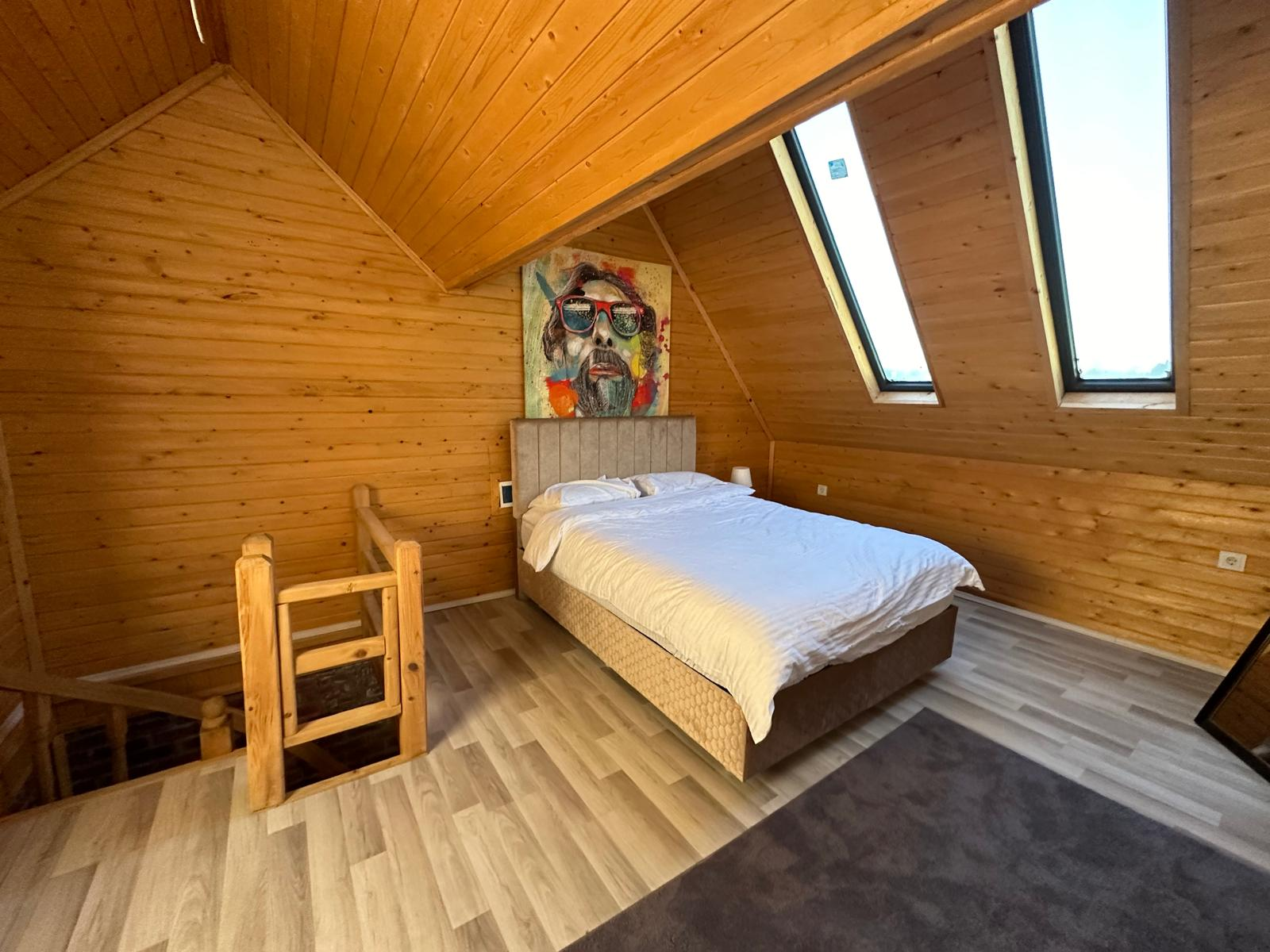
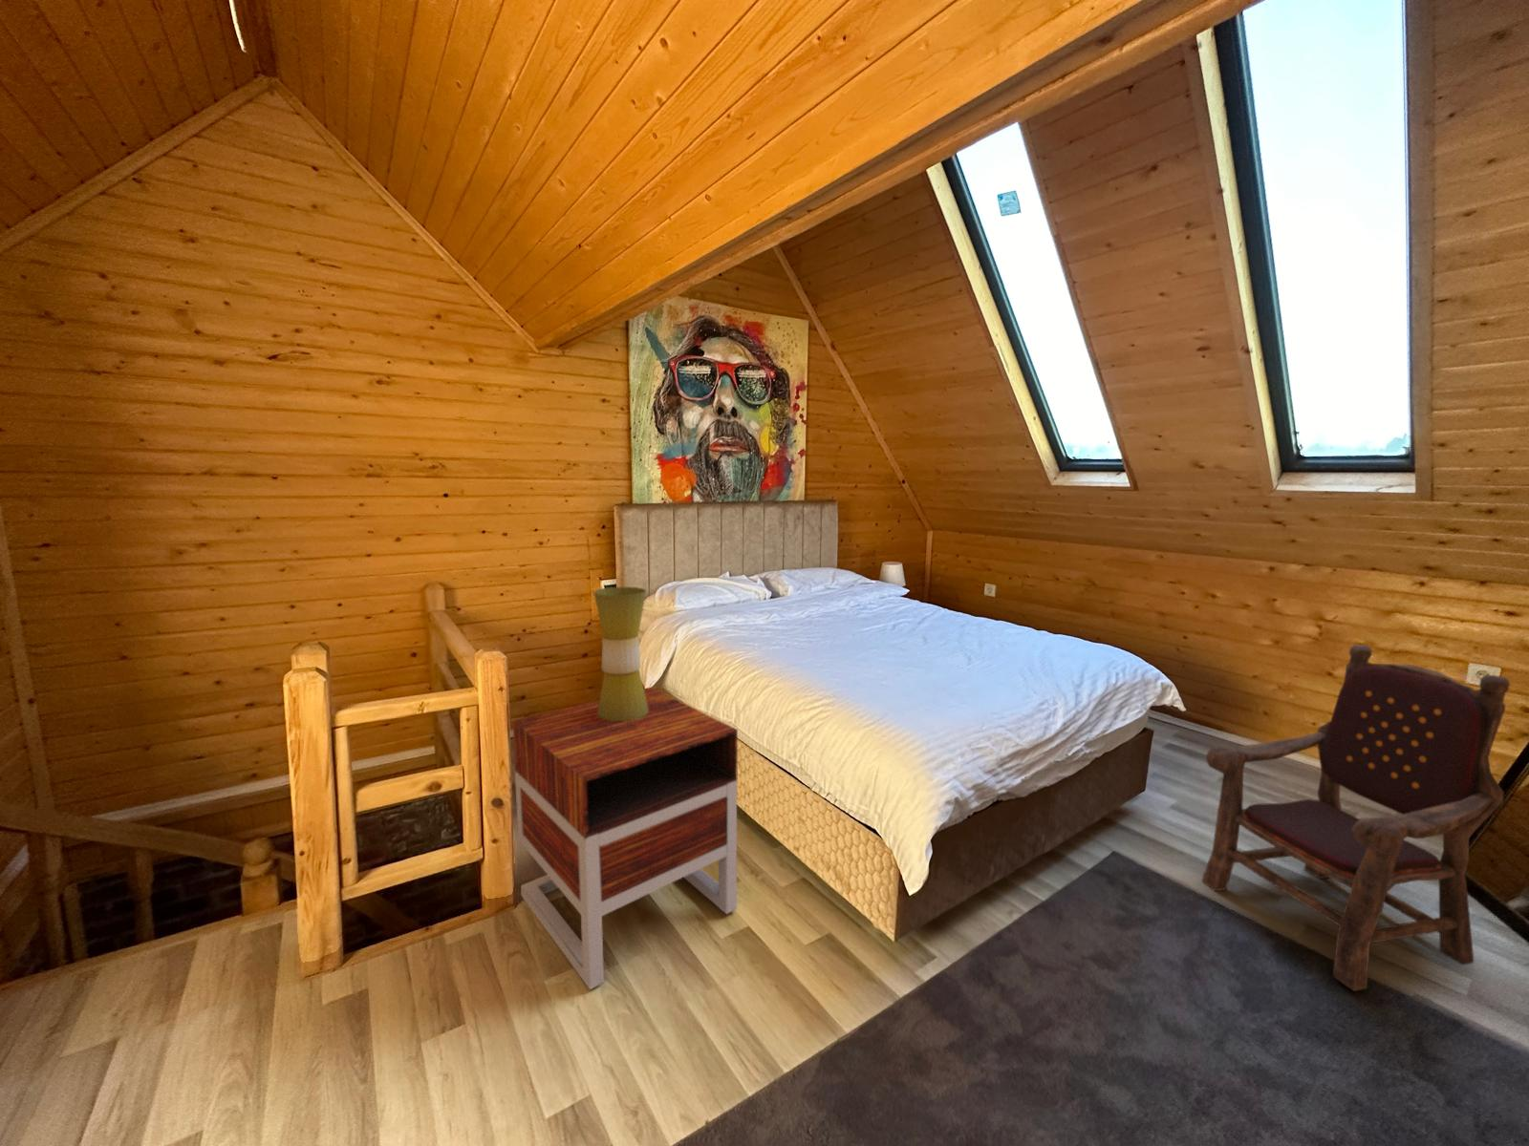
+ armchair [1200,644,1511,992]
+ table lamp [592,586,649,721]
+ nightstand [512,686,739,991]
